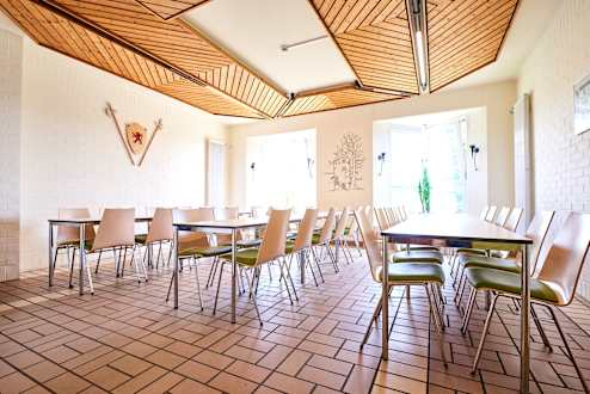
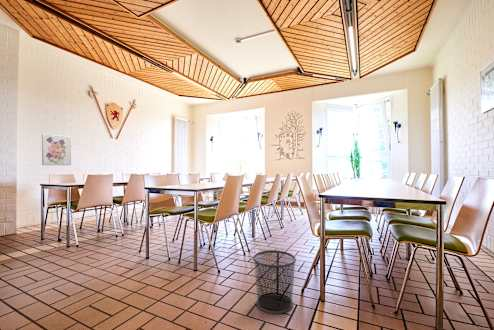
+ waste bin [252,249,297,315]
+ wall art [41,133,72,166]
